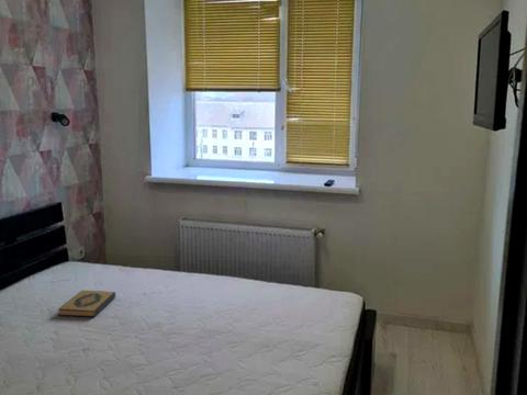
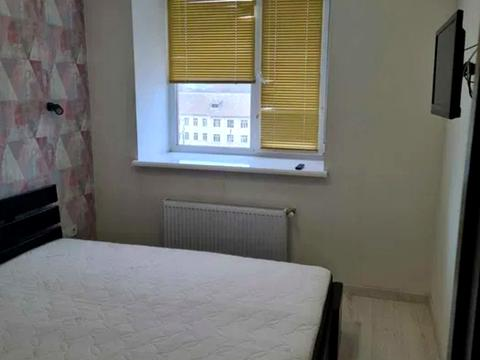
- hardback book [57,290,116,318]
